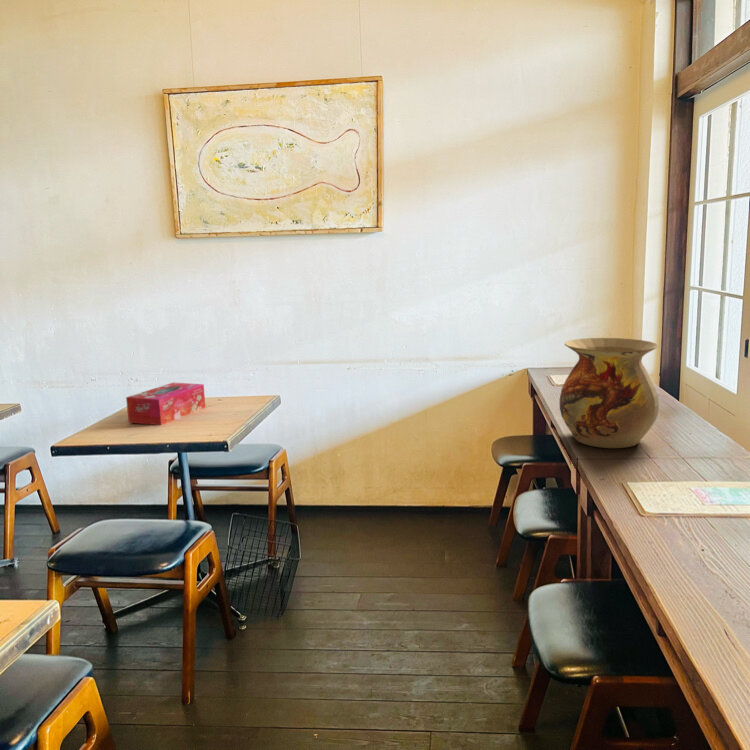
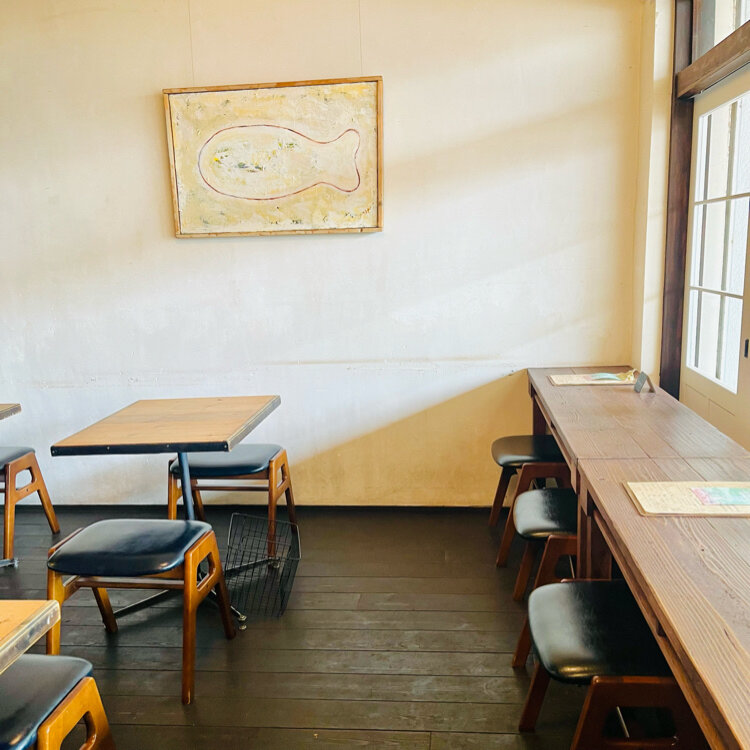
- tissue box [125,382,206,426]
- vase [559,337,660,449]
